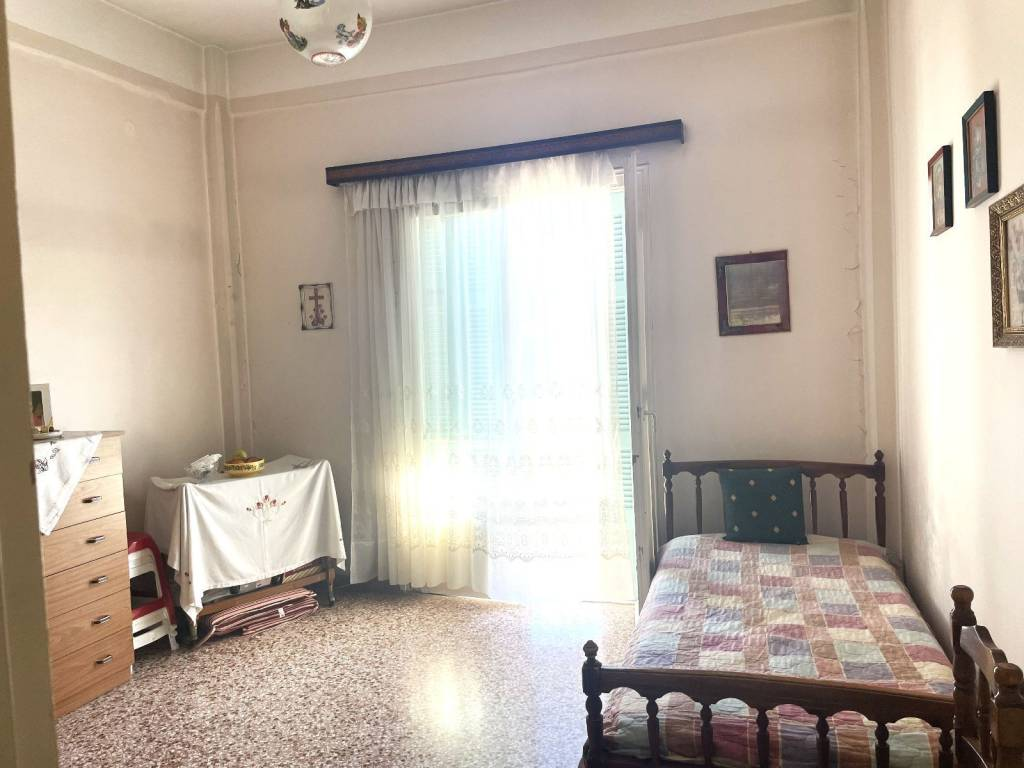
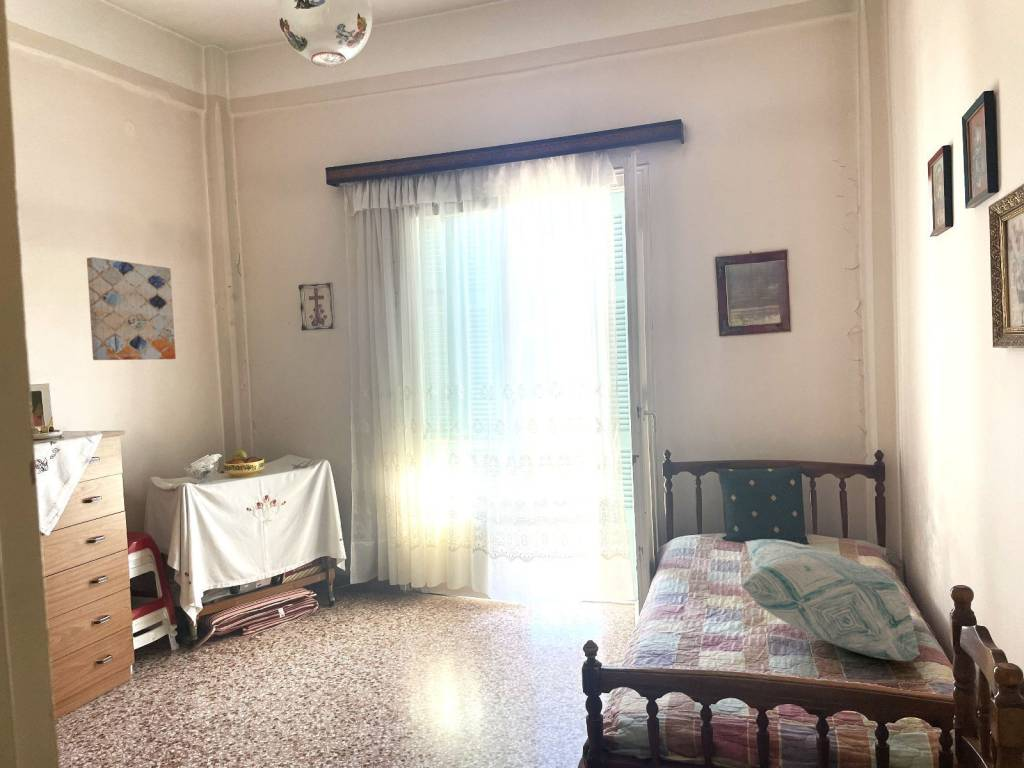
+ decorative pillow [740,538,921,662]
+ wall art [86,256,177,361]
